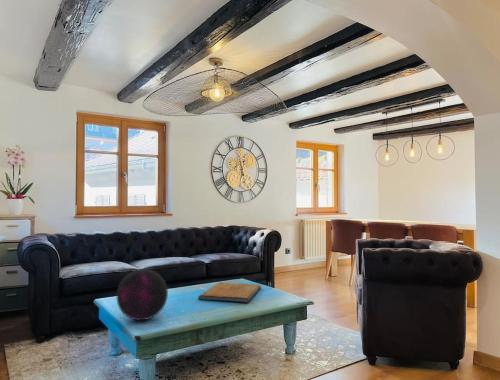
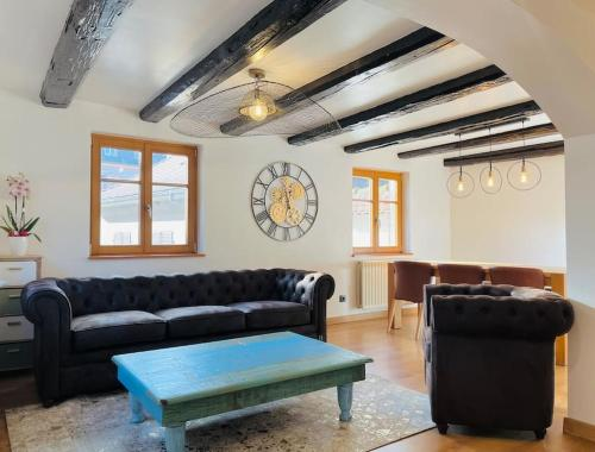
- decorative orb [116,268,169,321]
- religious icon [197,282,262,303]
